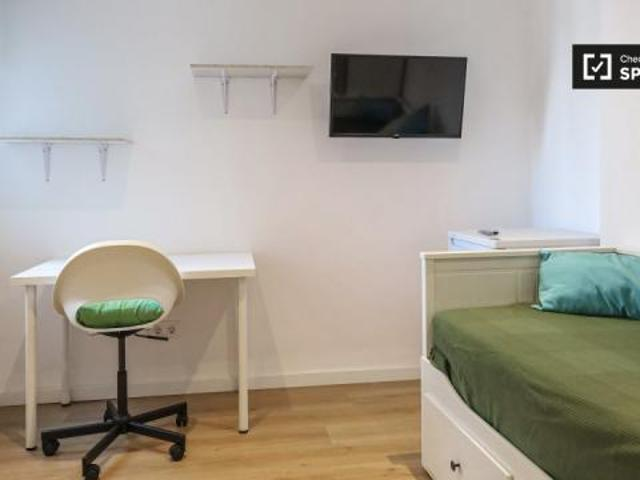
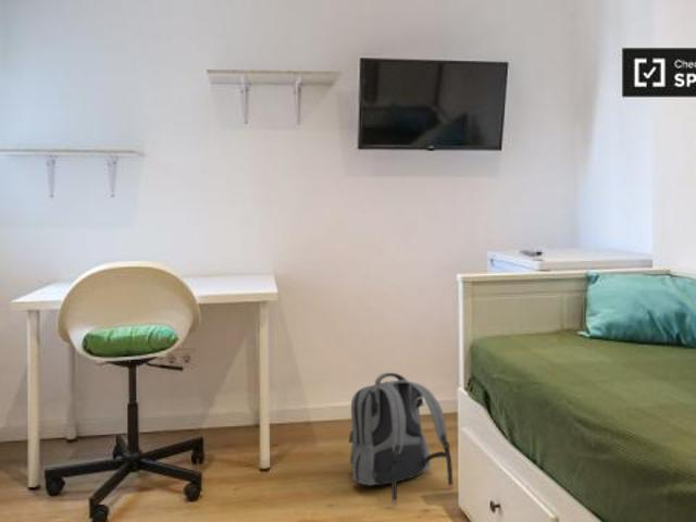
+ backpack [348,372,455,508]
